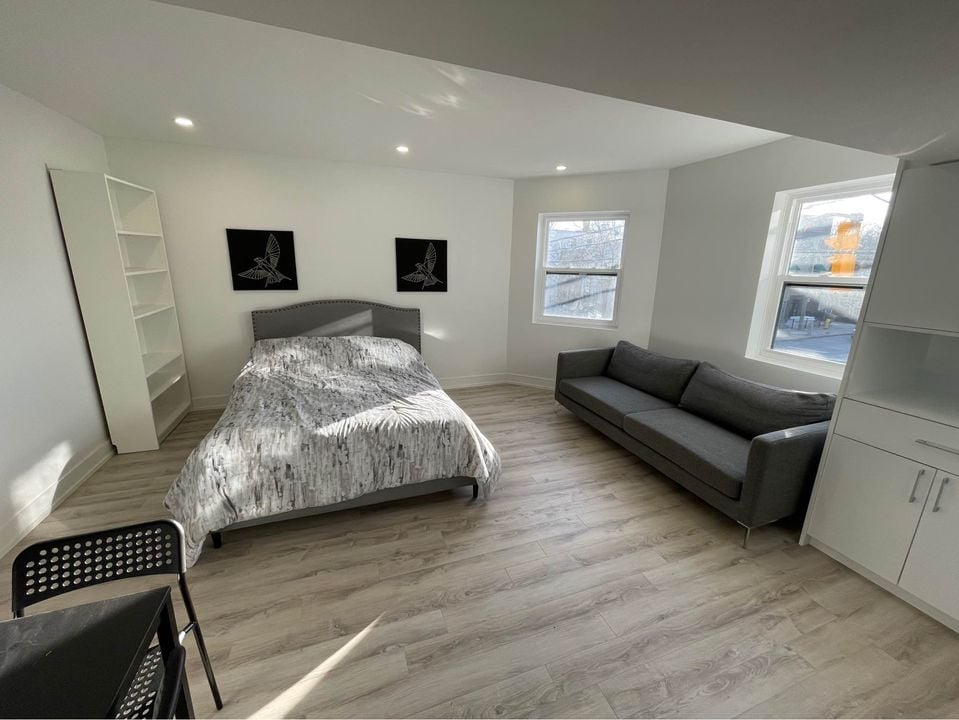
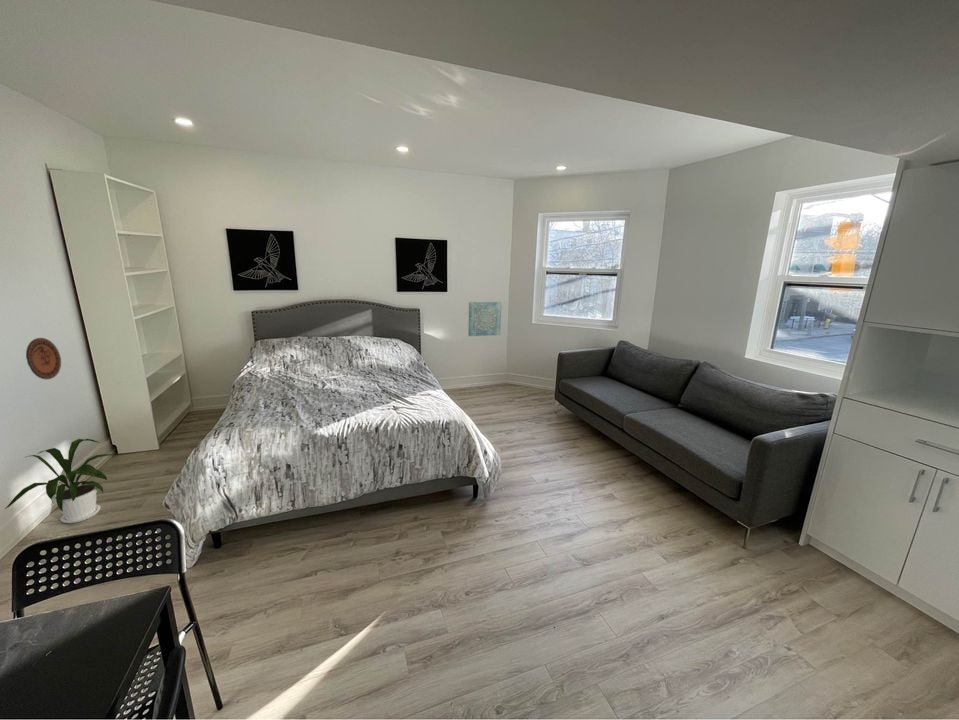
+ house plant [4,438,117,524]
+ decorative plate [25,337,62,380]
+ wall art [467,301,503,337]
